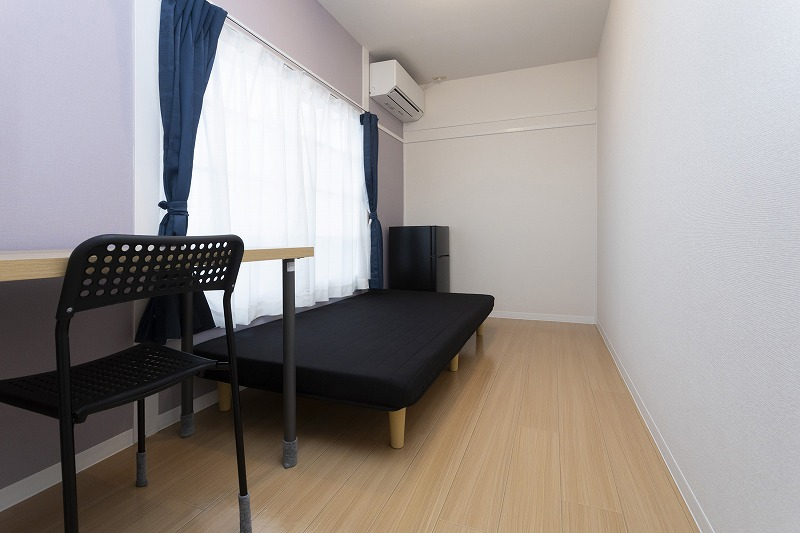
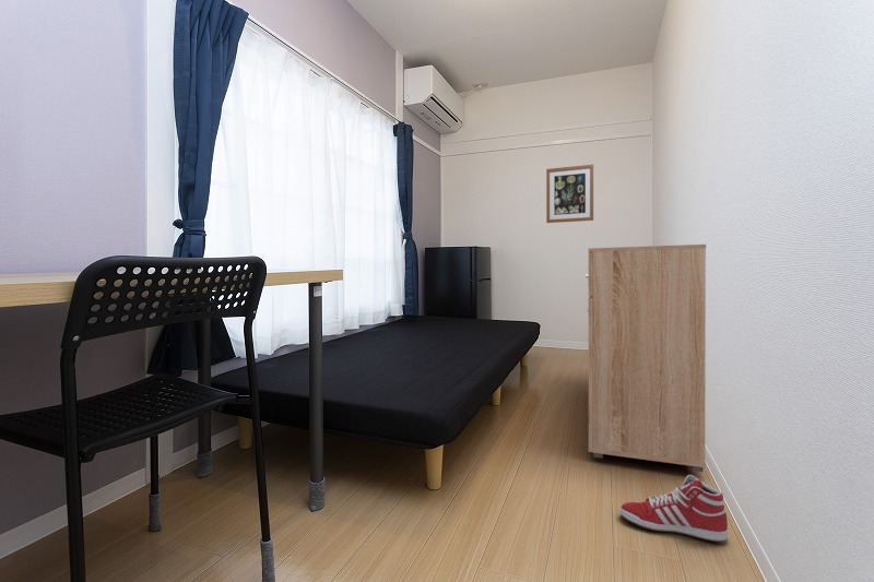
+ wall art [545,164,594,224]
+ dresser [584,244,707,473]
+ sneaker [618,474,729,543]
